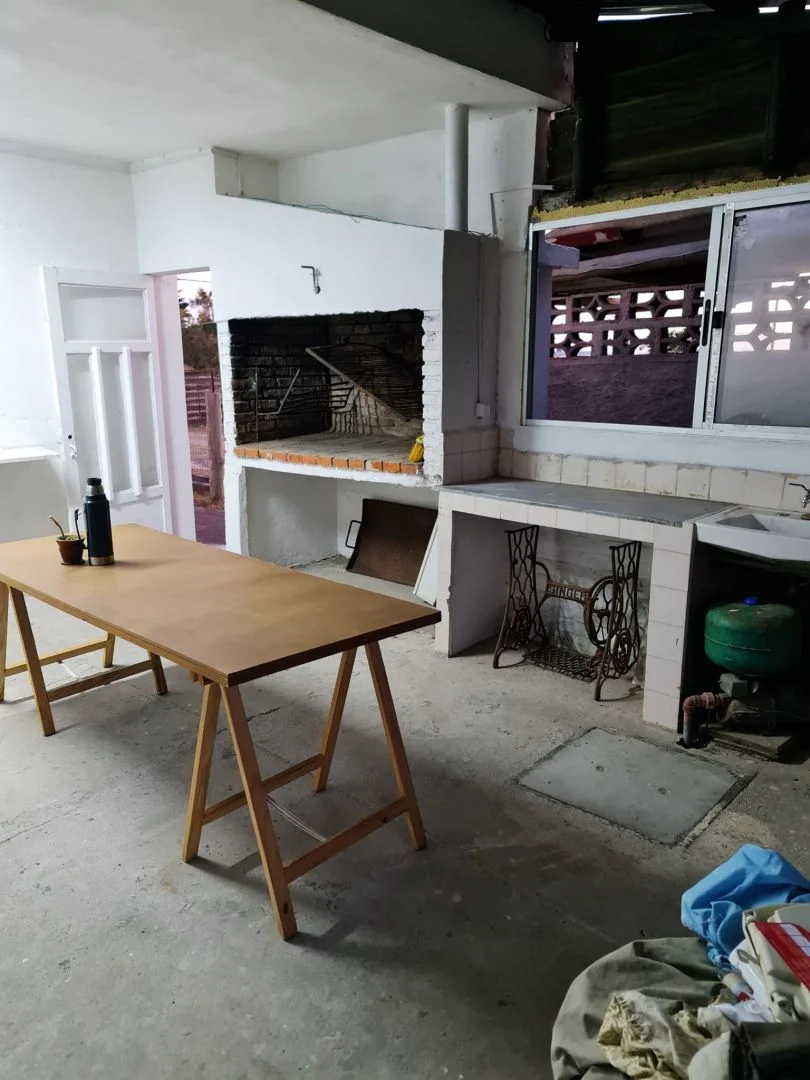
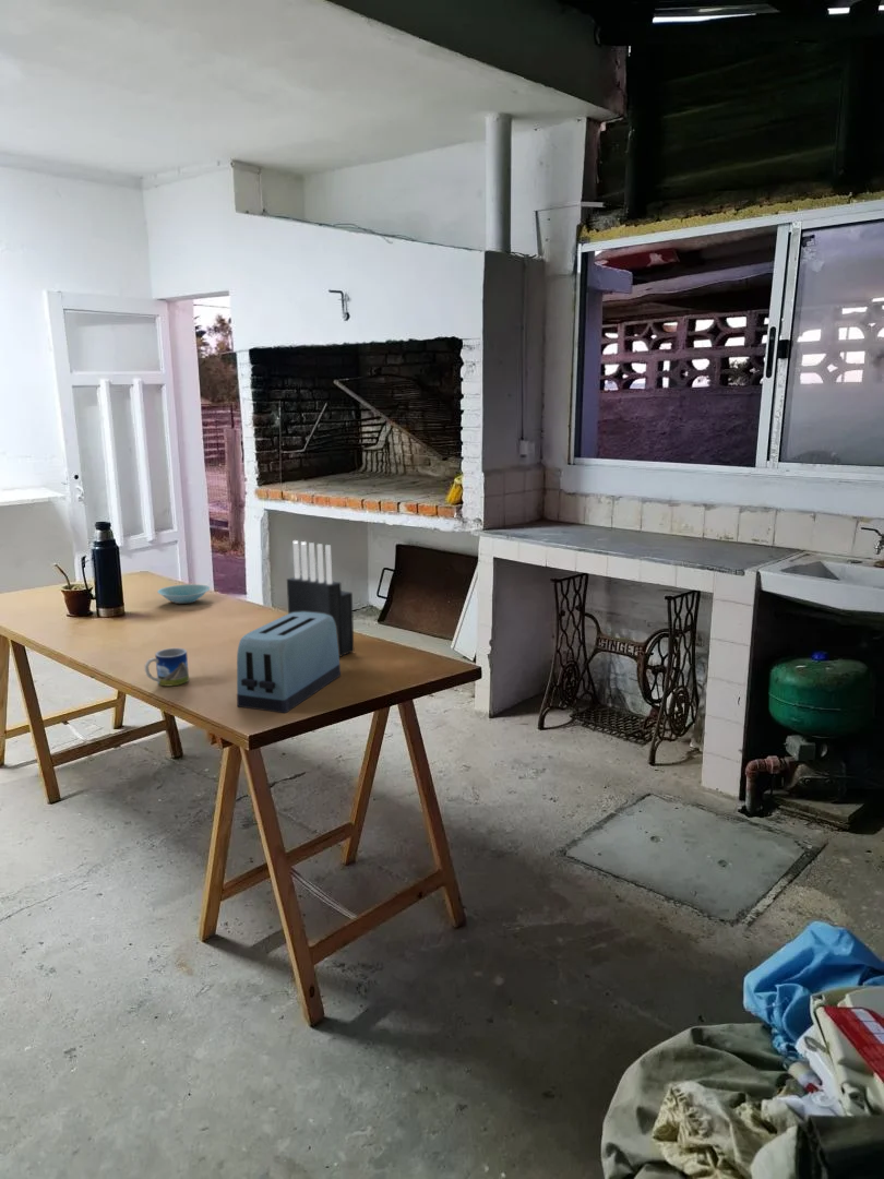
+ mug [144,647,190,687]
+ toaster [236,611,342,714]
+ knife block [286,539,355,657]
+ bowl [156,583,212,605]
